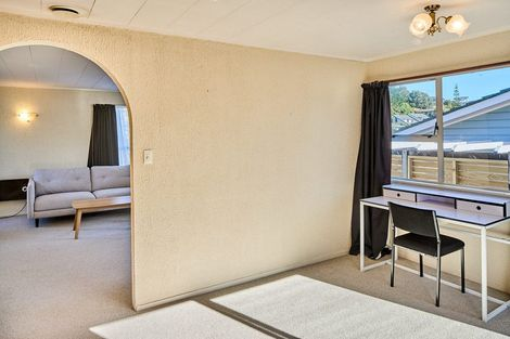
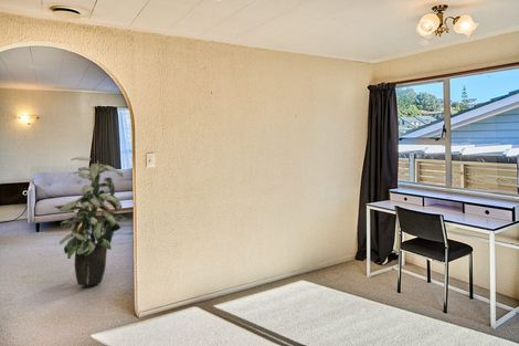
+ indoor plant [53,156,129,286]
